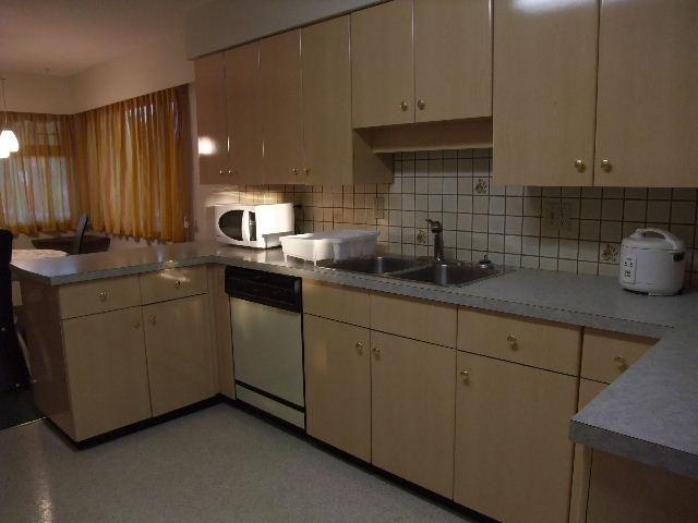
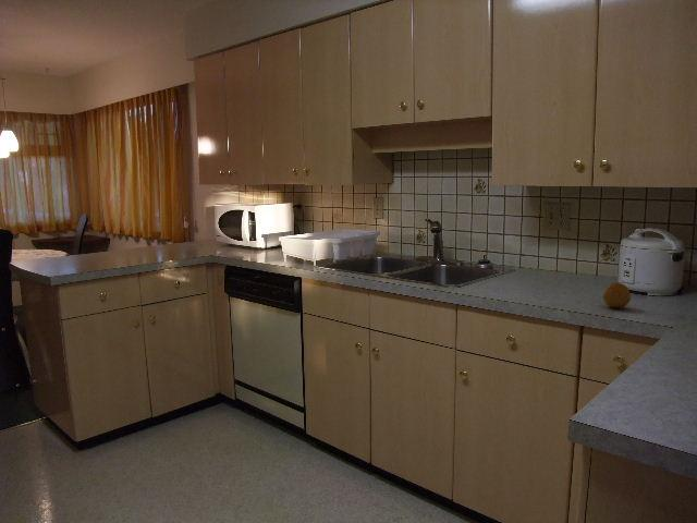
+ fruit [602,282,632,308]
